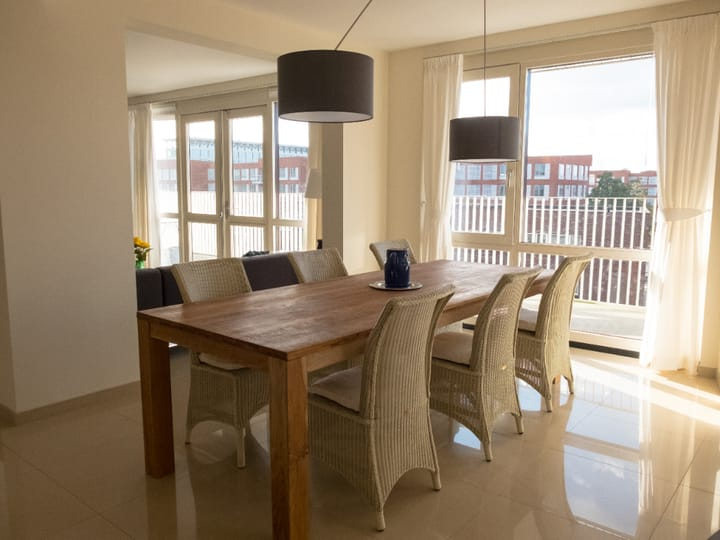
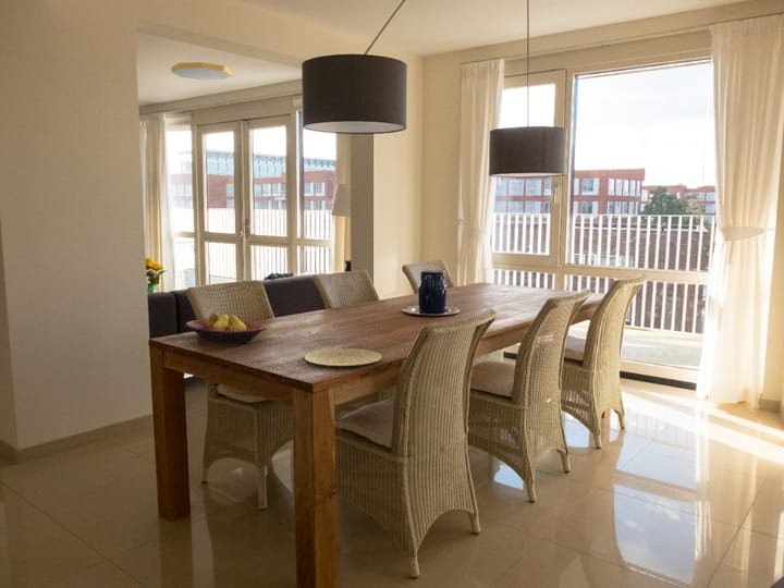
+ ceiling light [171,61,233,81]
+ fruit bowl [185,311,268,345]
+ plate [304,347,383,367]
